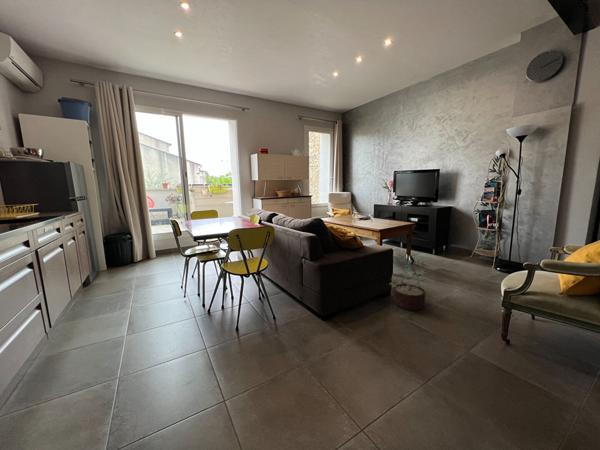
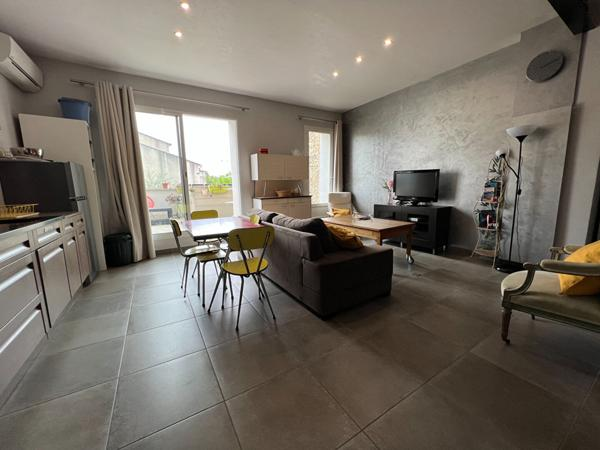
- decorative plant [388,253,429,311]
